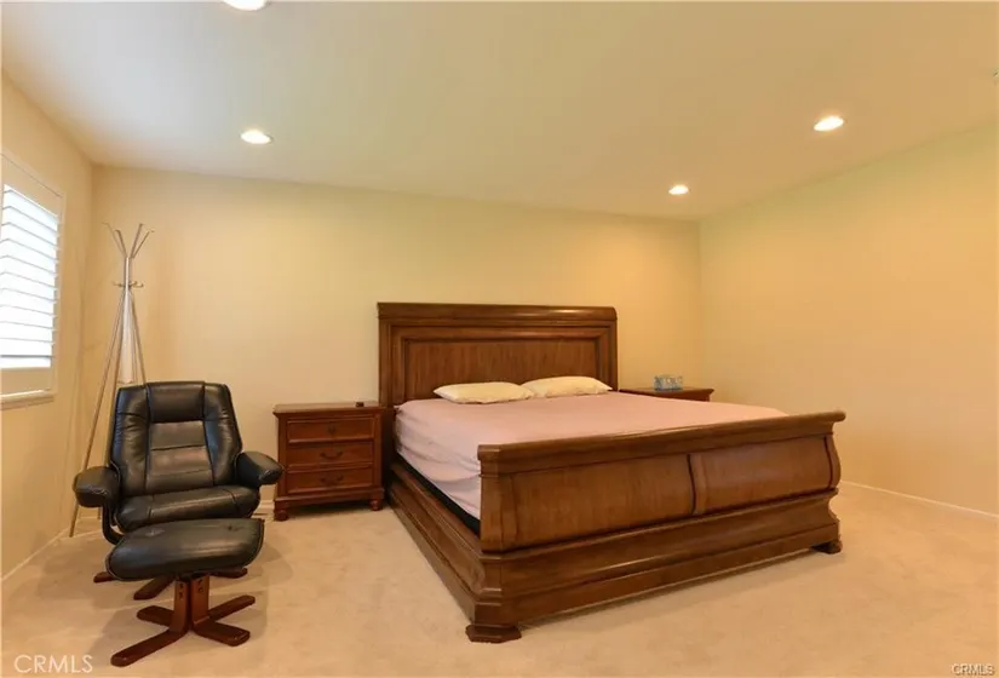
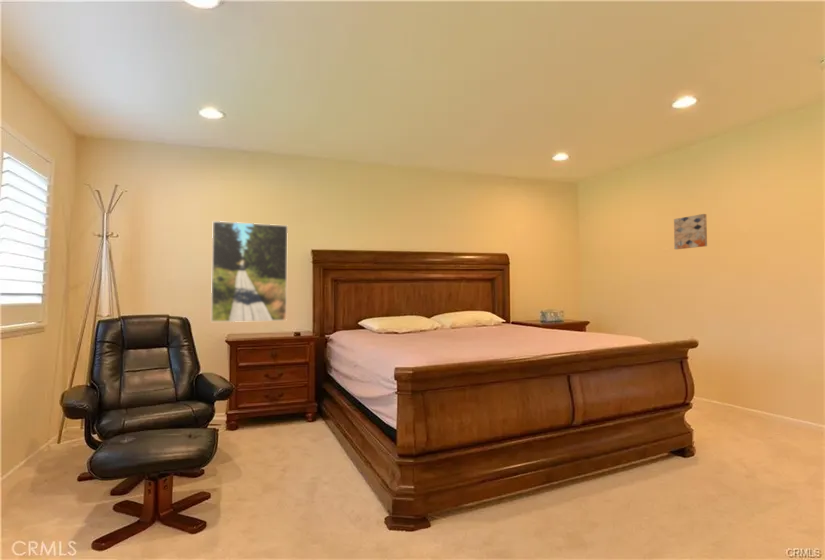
+ wall art [673,213,708,250]
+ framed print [210,220,289,323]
